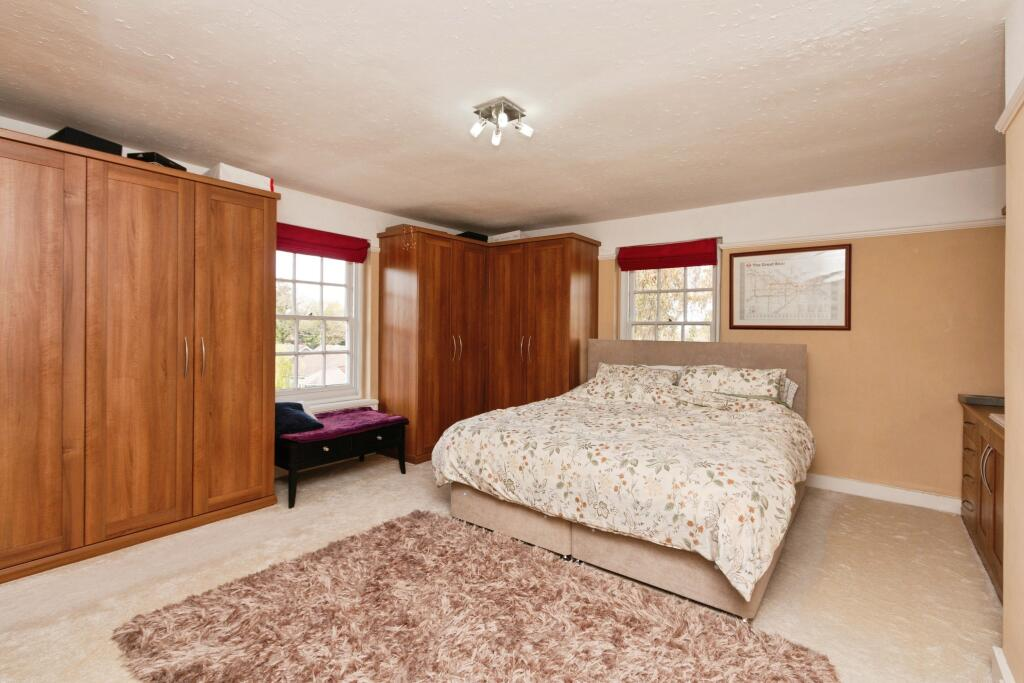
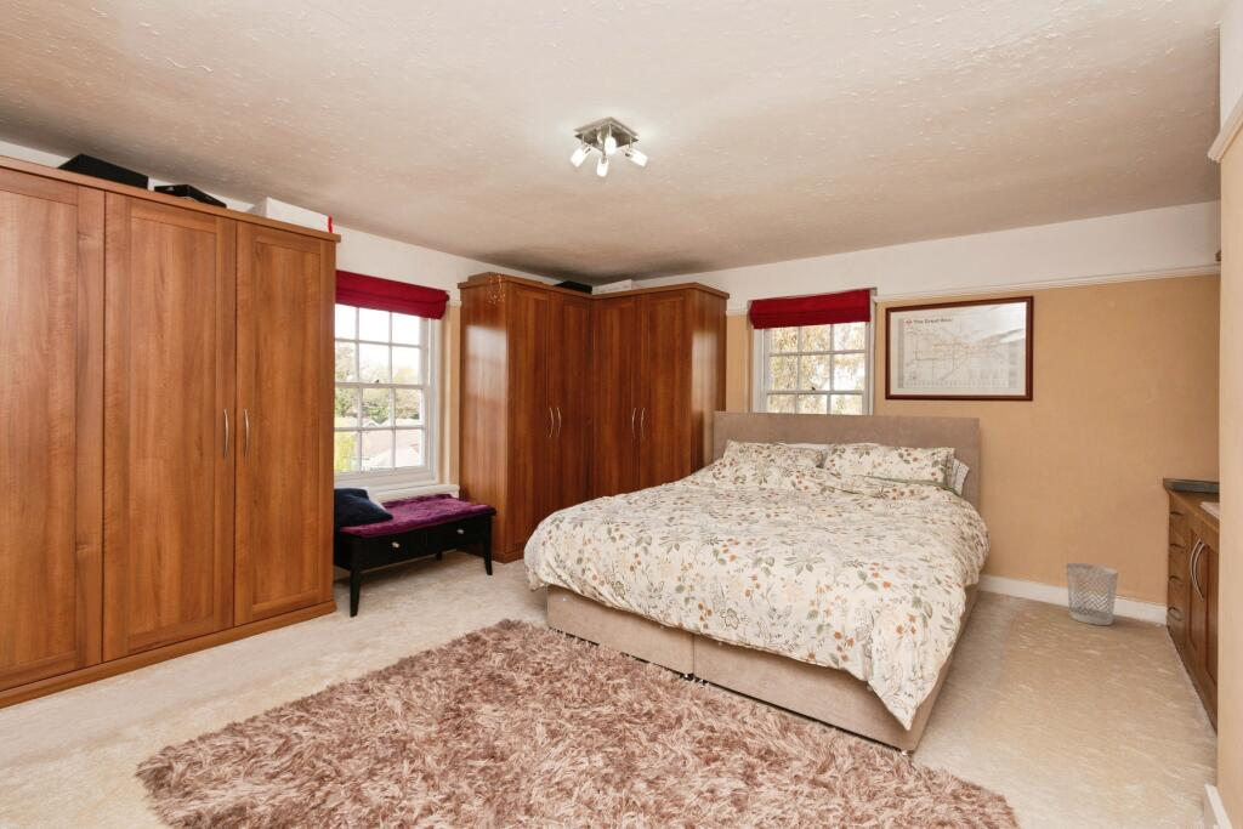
+ wastebasket [1065,562,1119,626]
